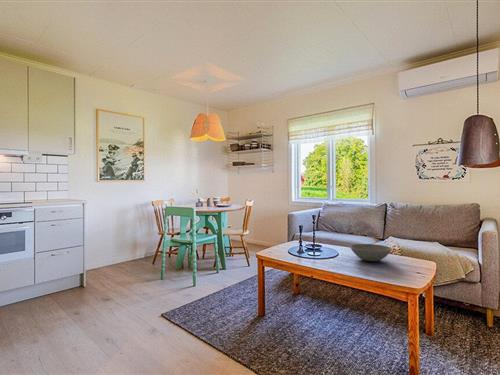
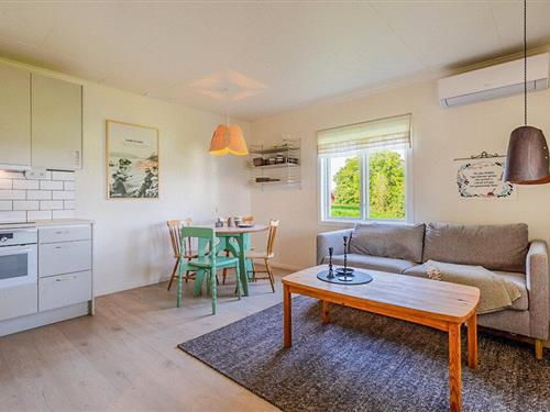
- bowl [350,243,393,262]
